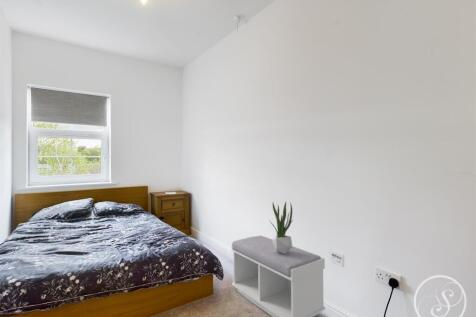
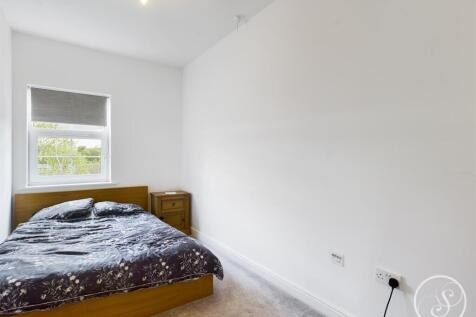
- bench [231,235,326,317]
- potted plant [269,201,293,254]
